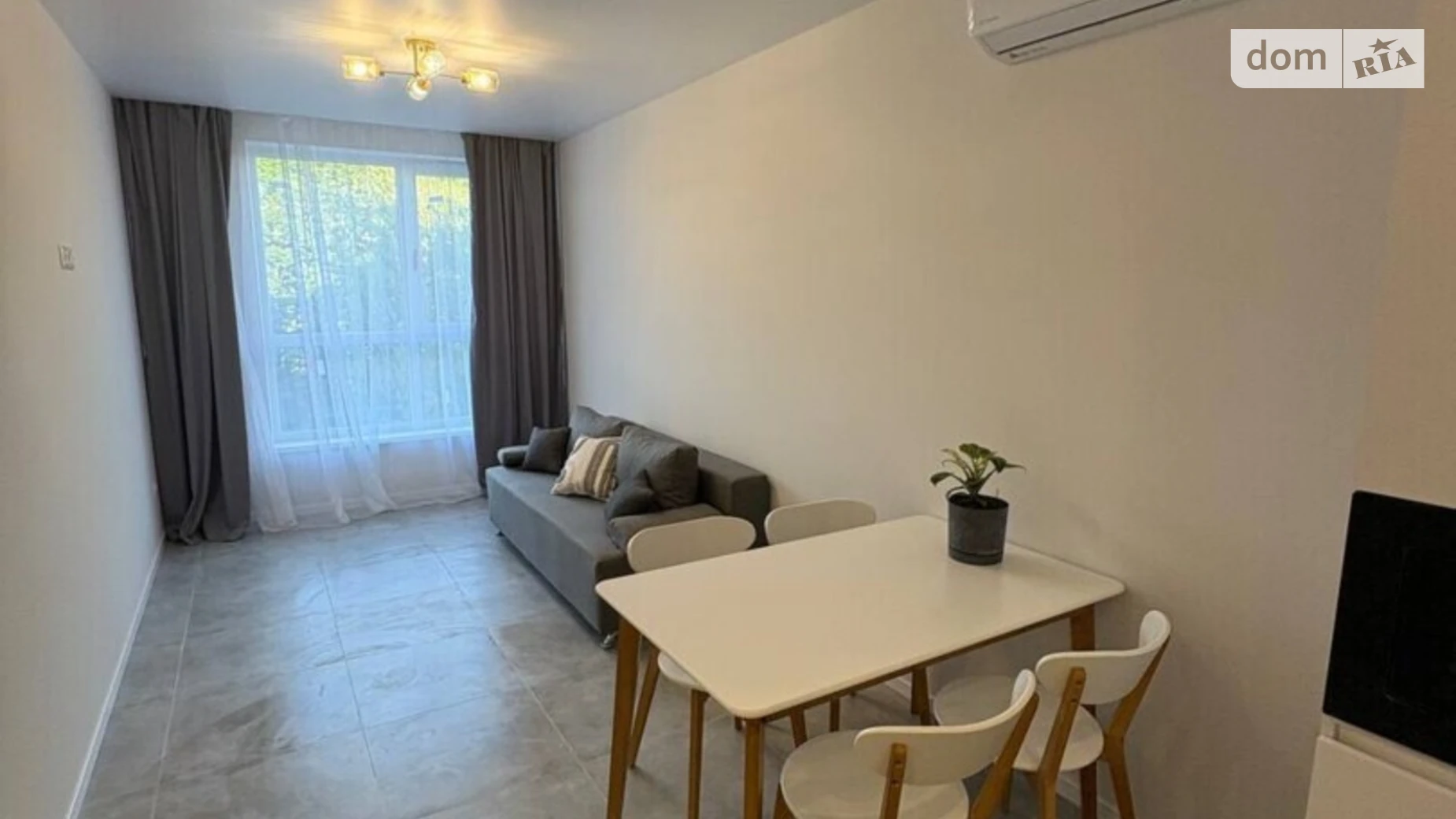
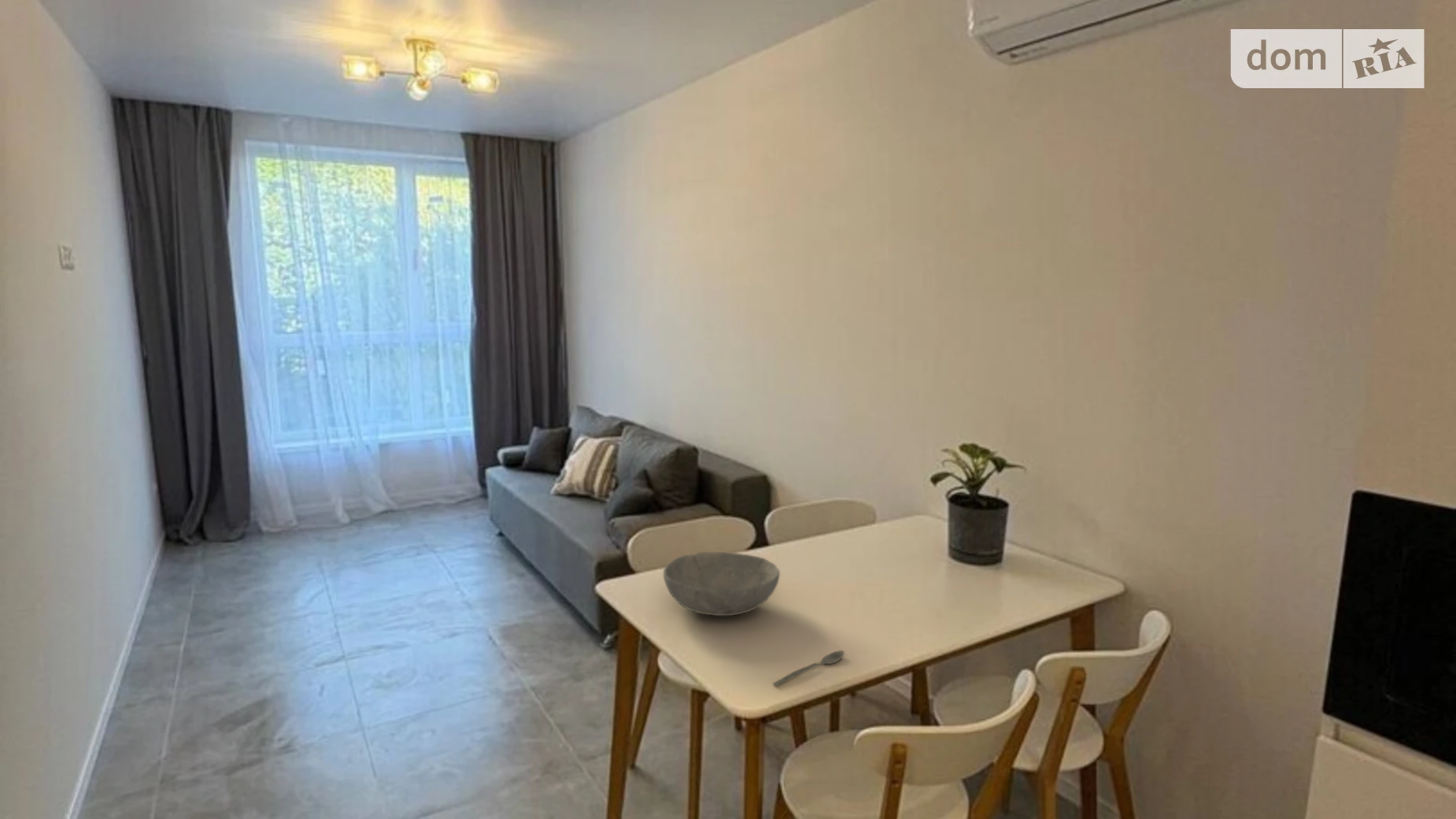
+ bowl [663,551,781,617]
+ spoon [773,650,845,687]
